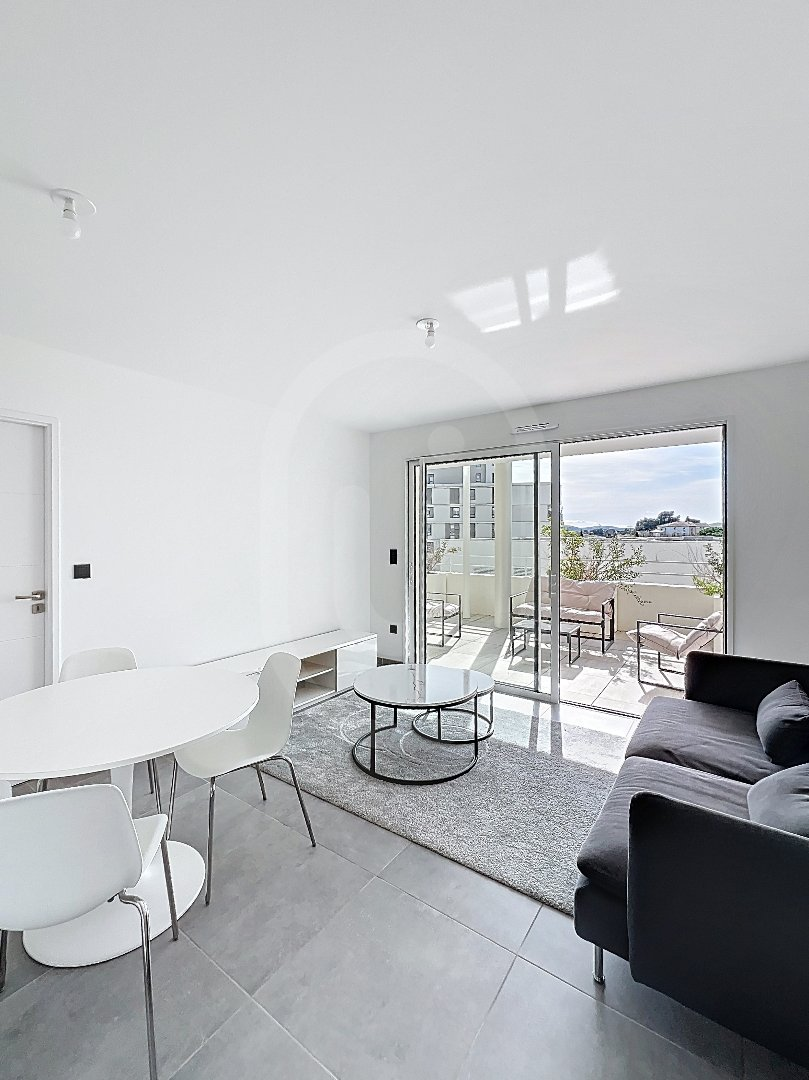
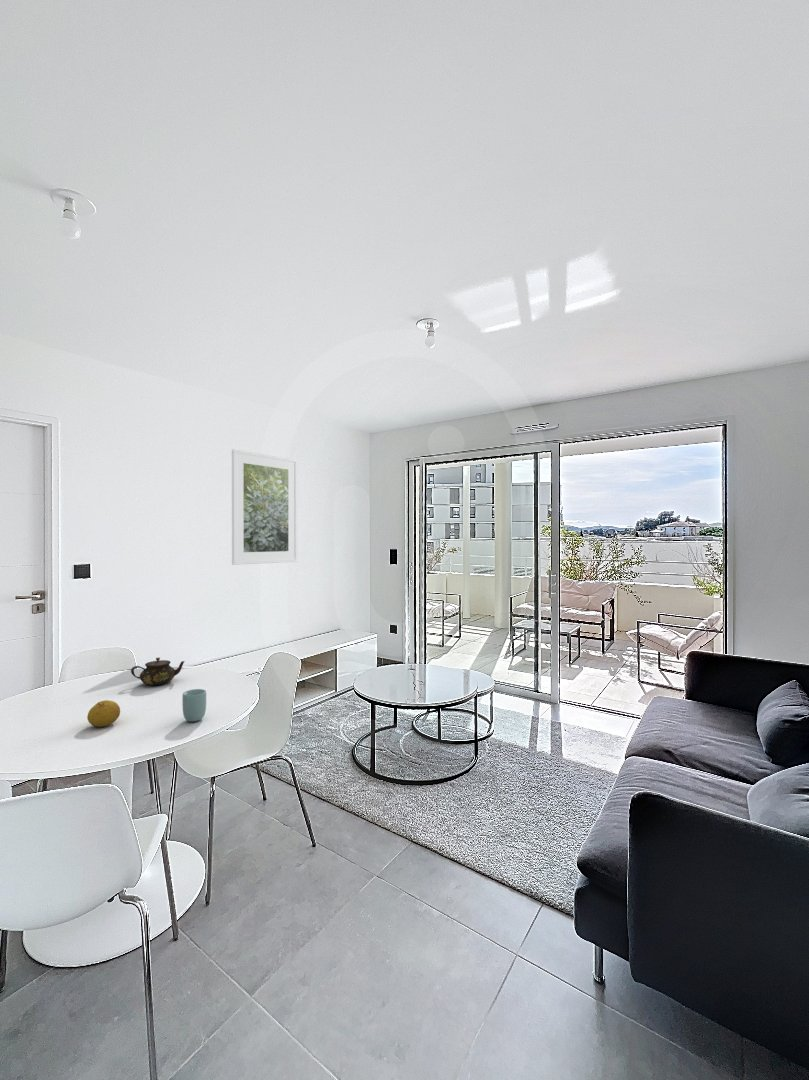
+ teapot [130,656,186,686]
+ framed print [231,448,298,566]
+ cup [181,688,207,723]
+ fruit [86,699,121,728]
